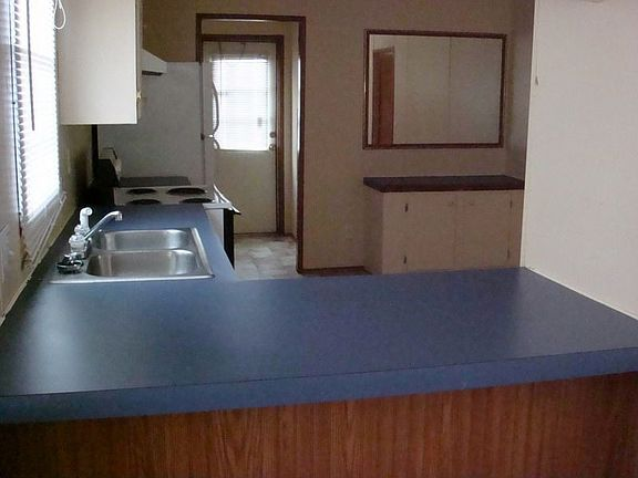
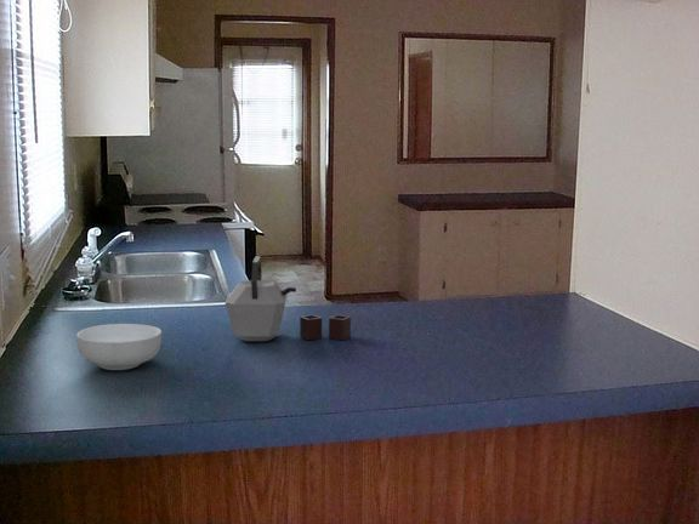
+ kettle [225,255,352,342]
+ cereal bowl [75,323,163,371]
